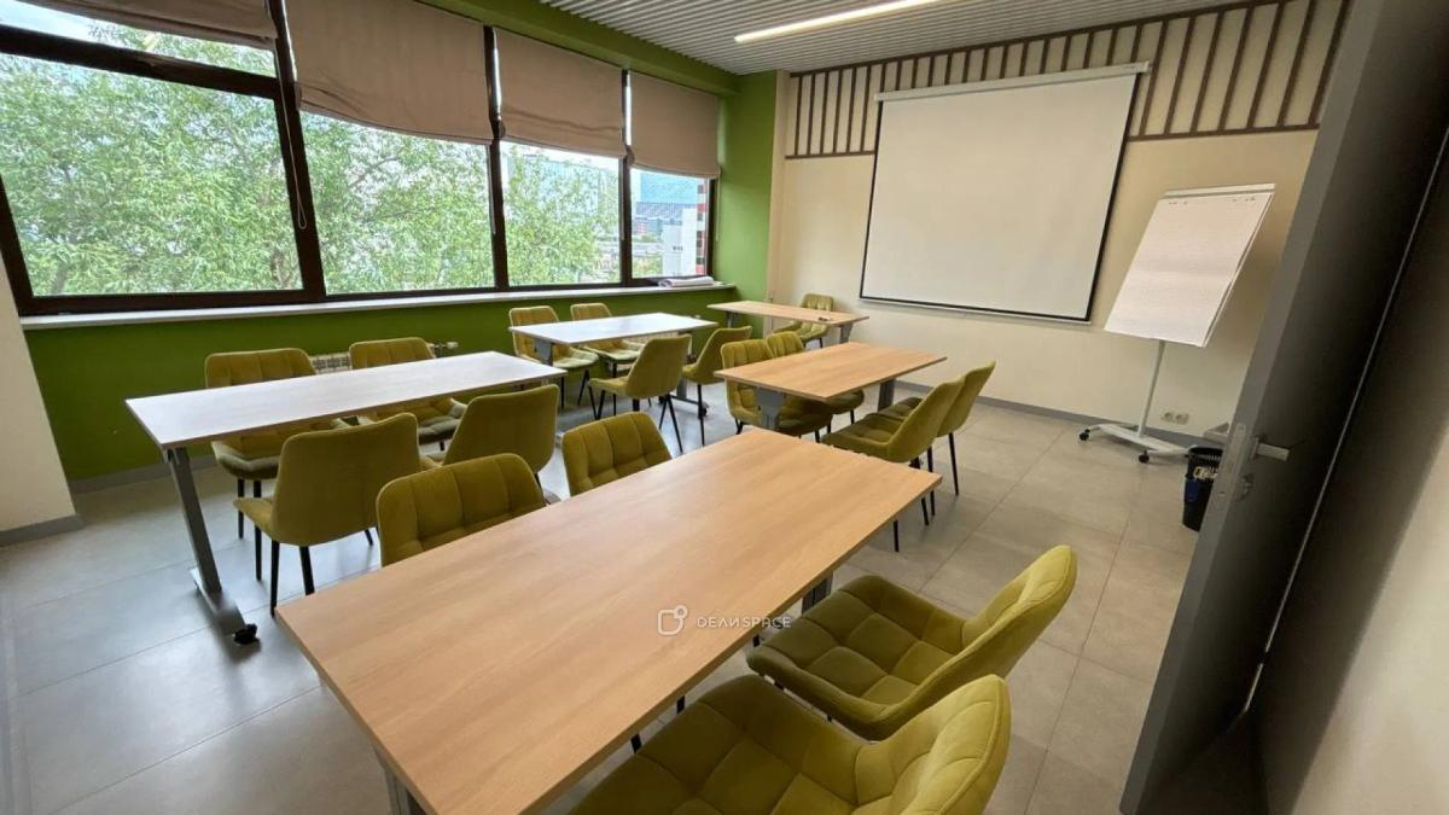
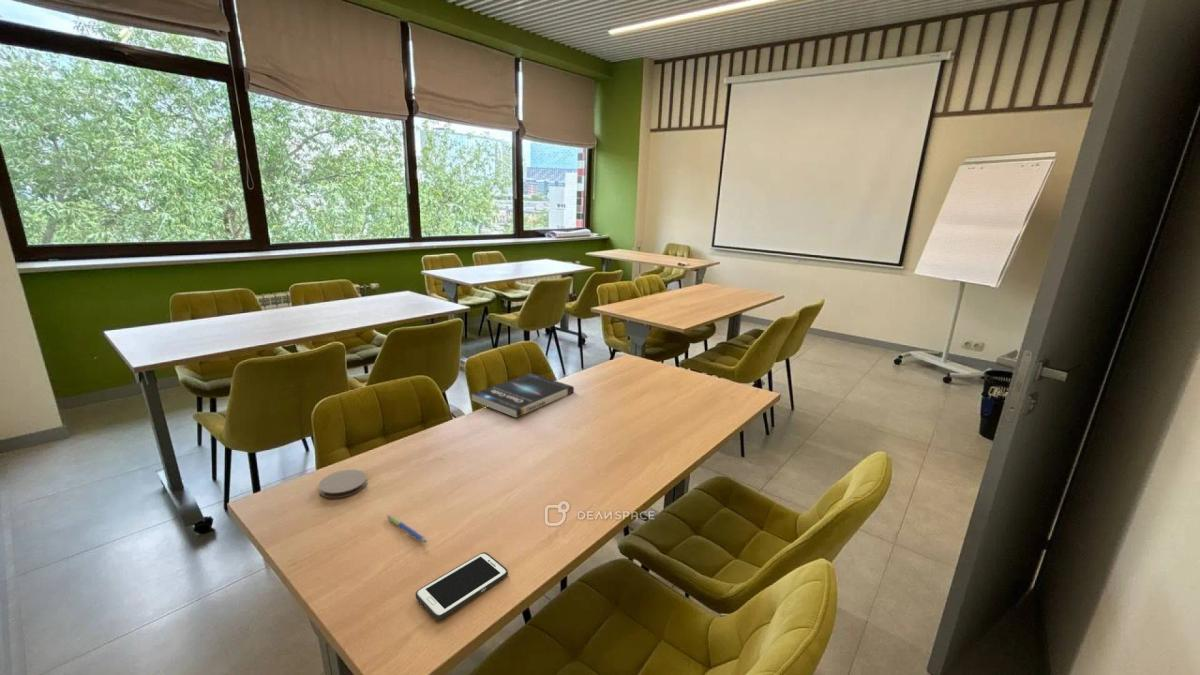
+ pen [386,514,428,544]
+ coaster [318,469,368,499]
+ cell phone [415,551,509,620]
+ book [471,372,575,419]
